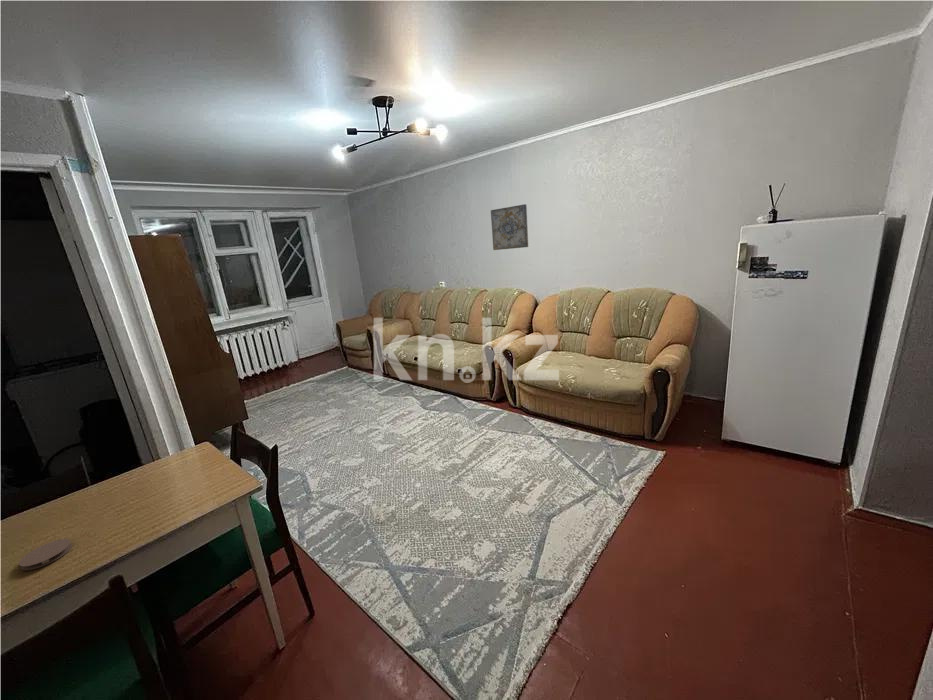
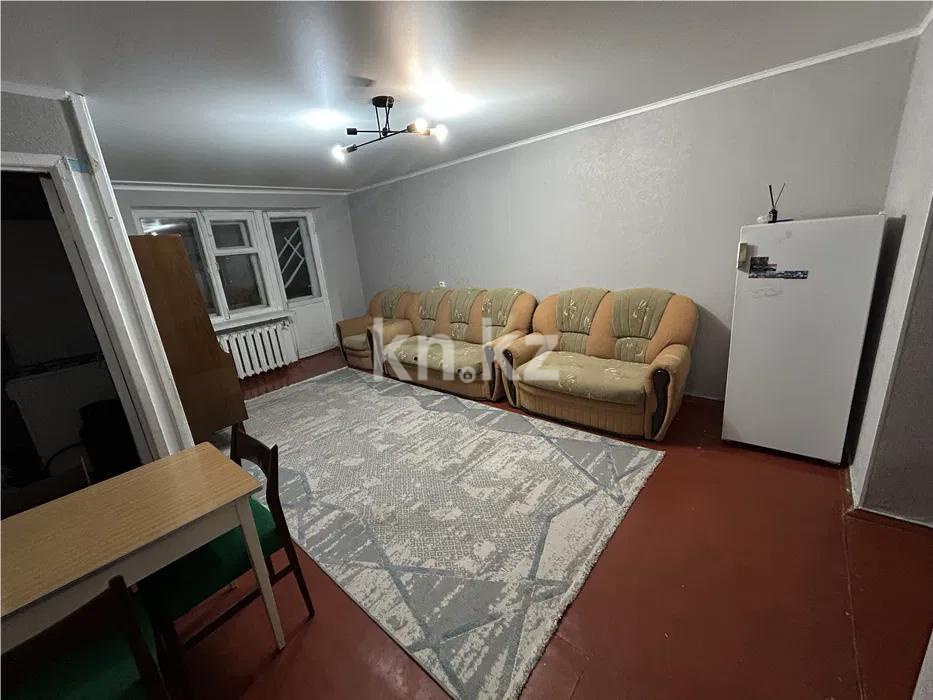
- wall art [490,203,529,251]
- coaster [18,538,73,571]
